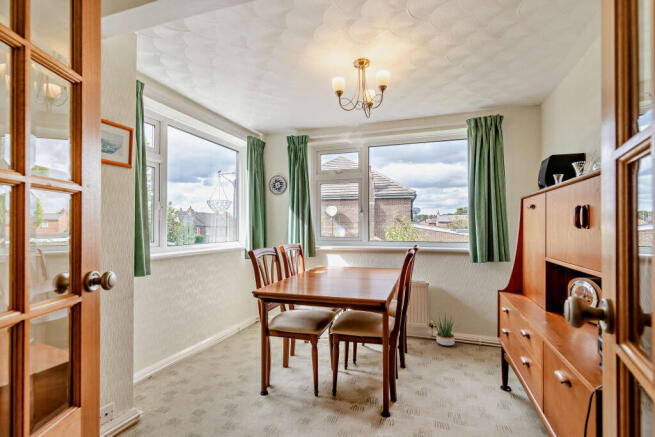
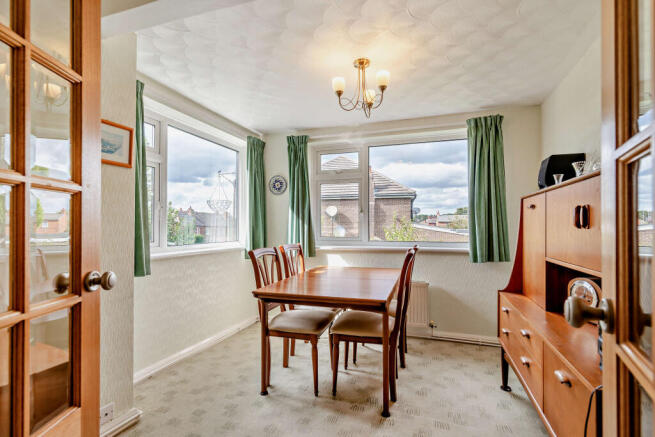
- potted plant [430,313,462,347]
